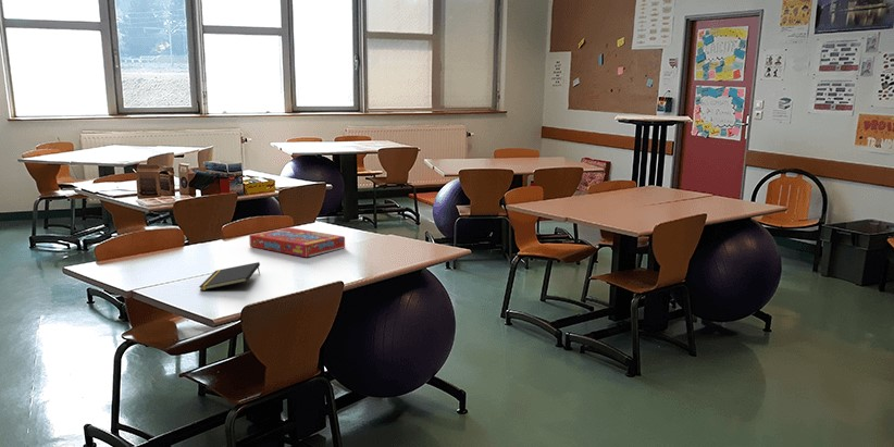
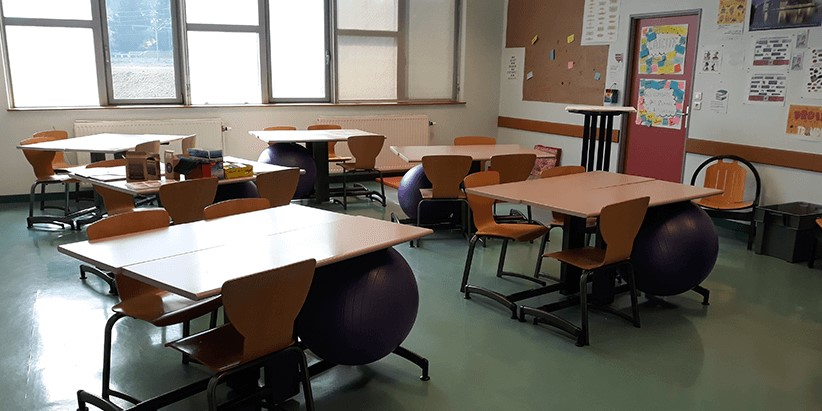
- notepad [198,261,261,291]
- snack box [248,226,346,258]
